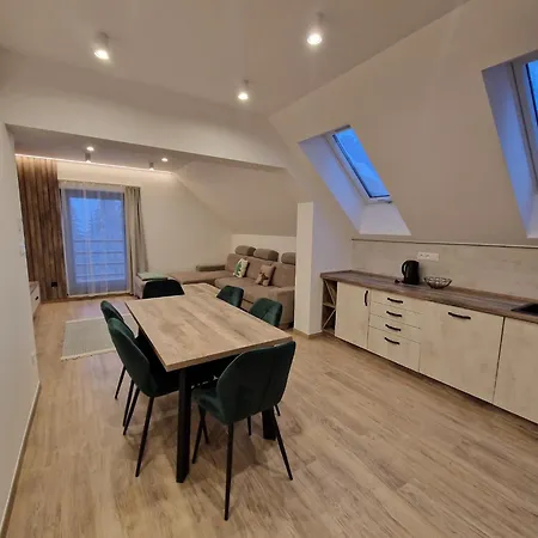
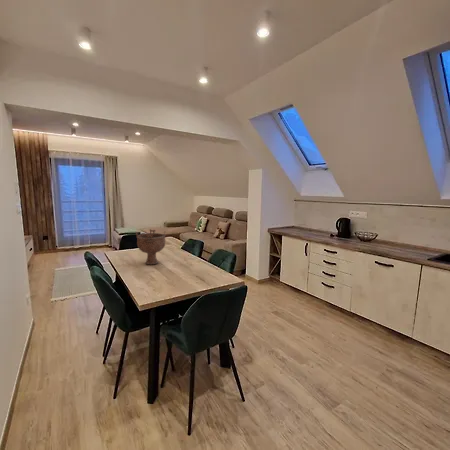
+ decorative bowl [135,228,166,266]
